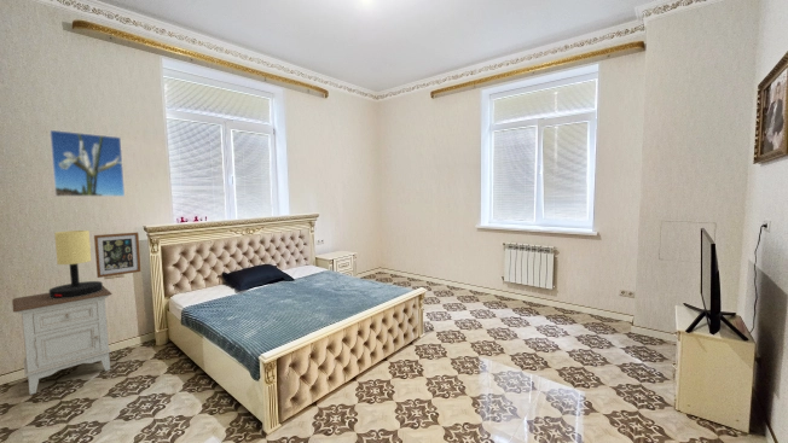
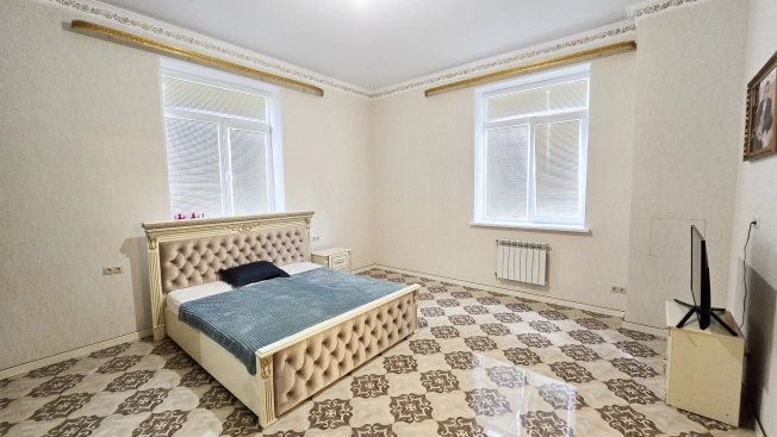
- nightstand [11,285,114,396]
- wall art [93,232,143,279]
- table lamp [48,229,104,299]
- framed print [48,129,126,198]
